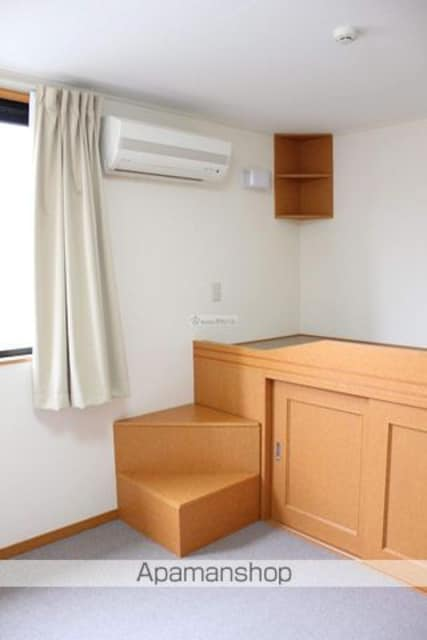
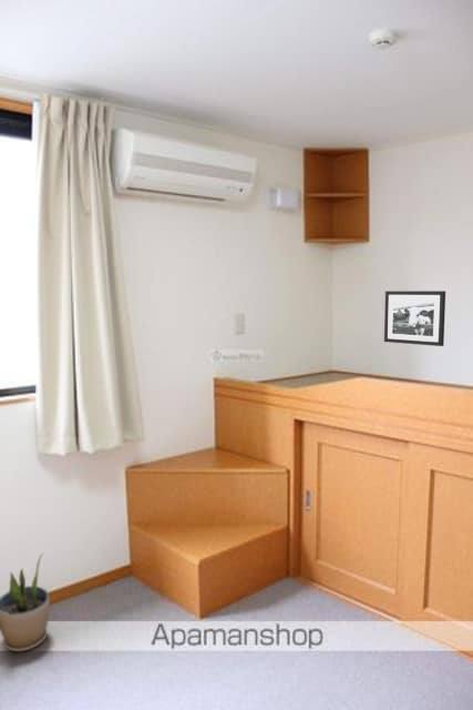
+ picture frame [383,290,446,347]
+ potted plant [0,551,51,652]
